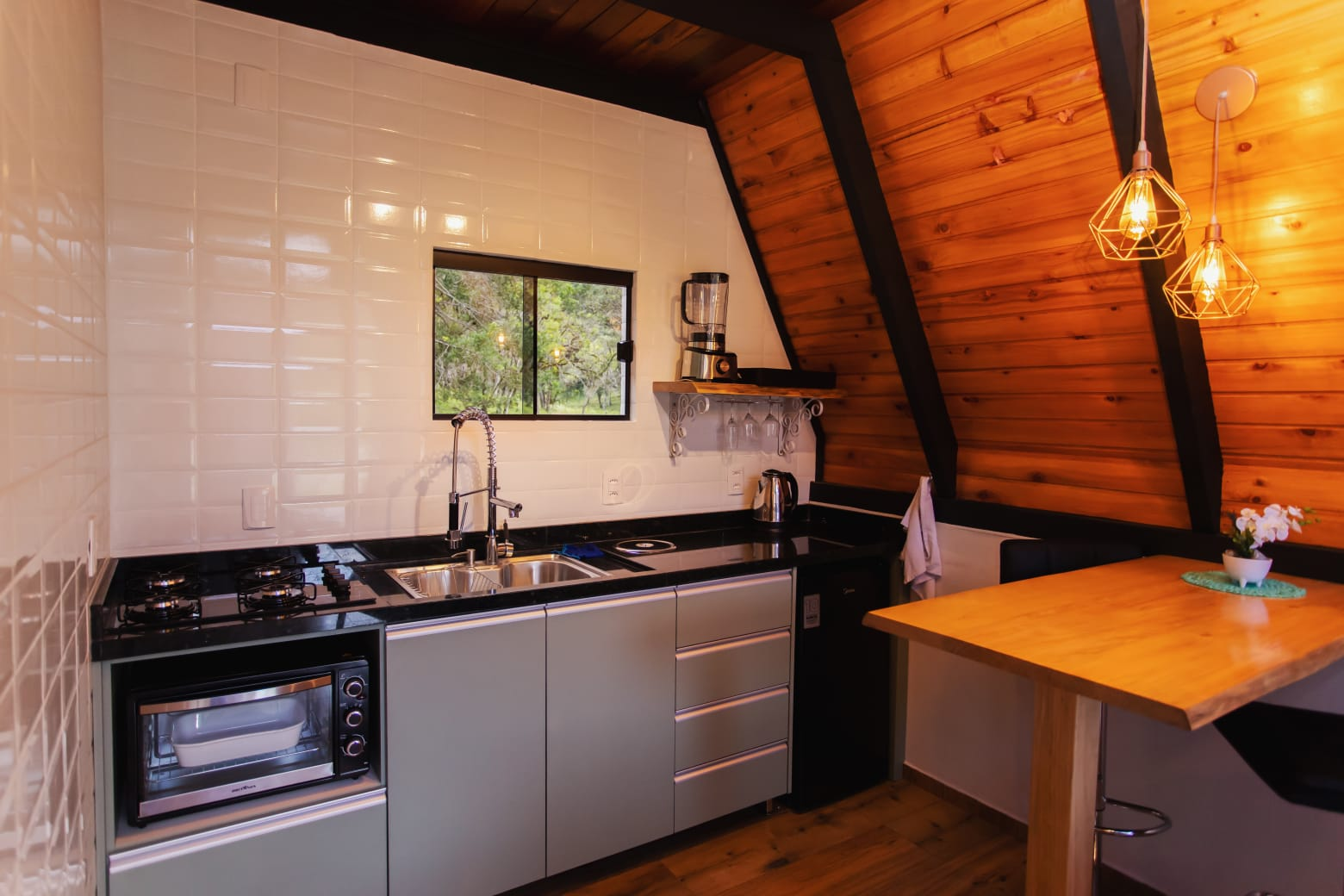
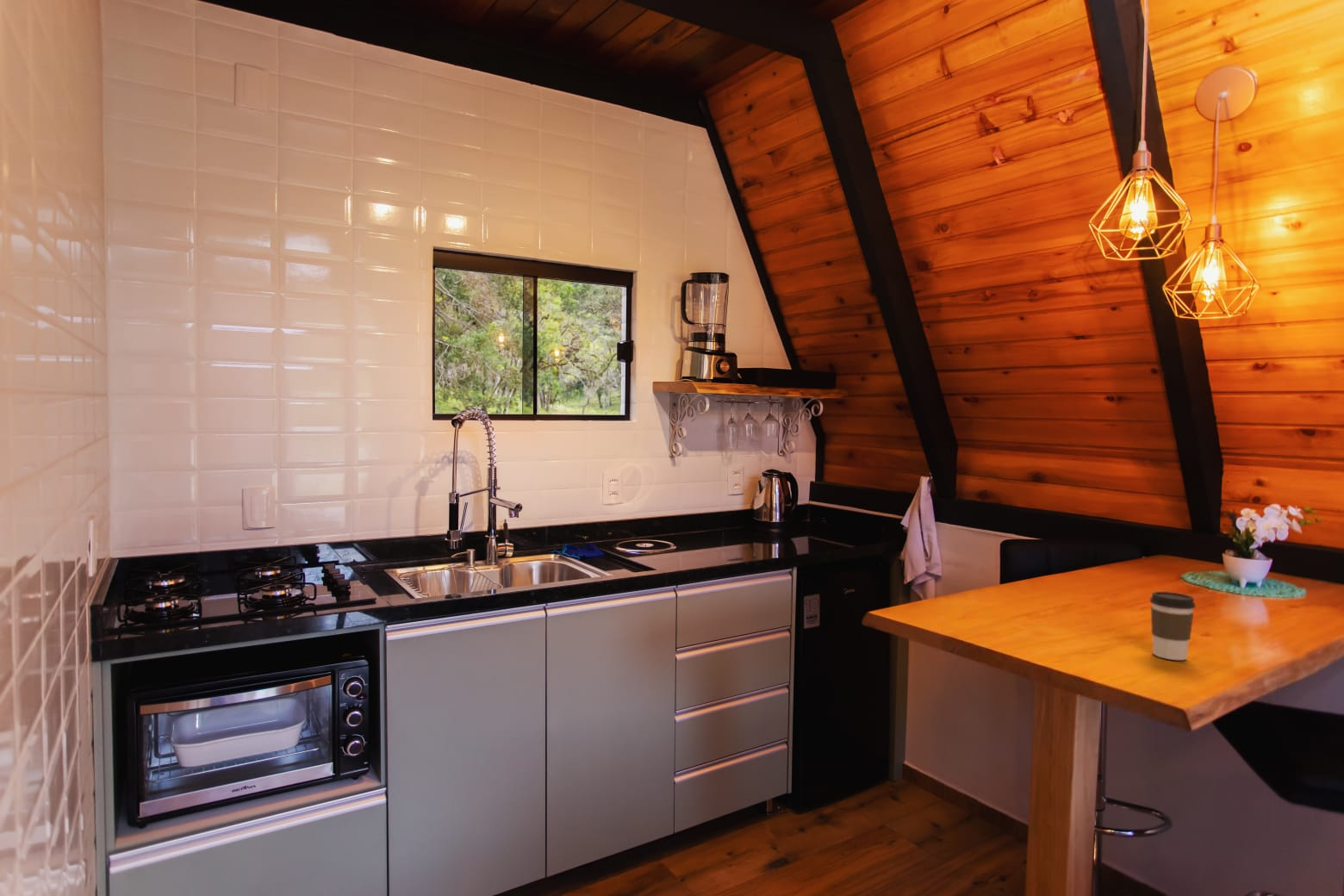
+ coffee cup [1149,591,1196,661]
